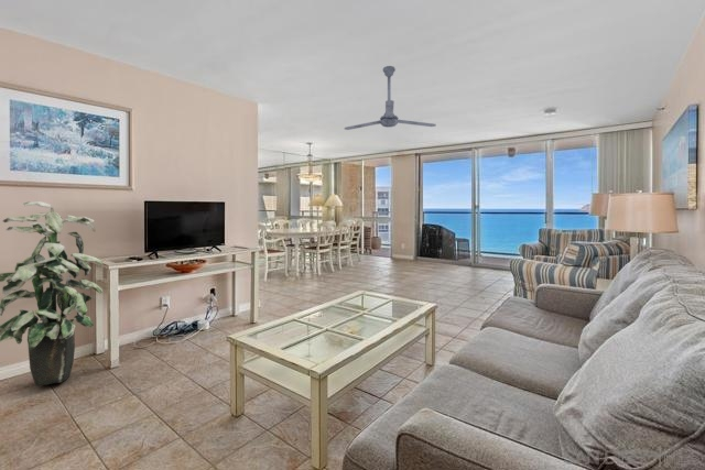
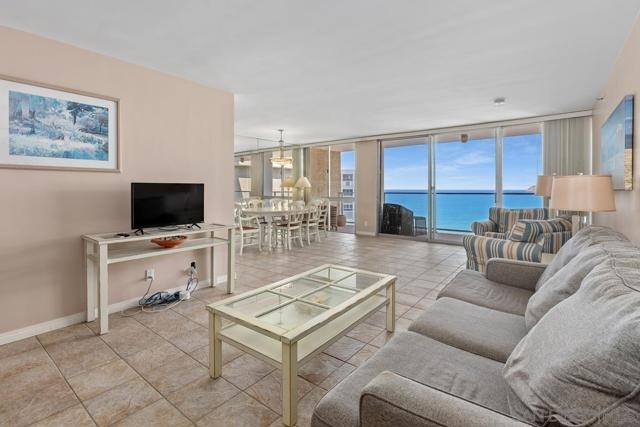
- indoor plant [0,200,105,387]
- ceiling fan [344,65,437,131]
